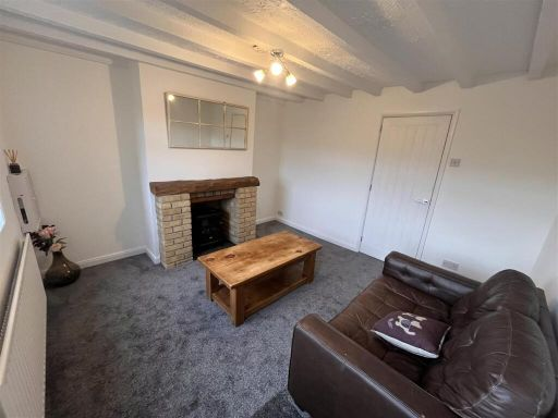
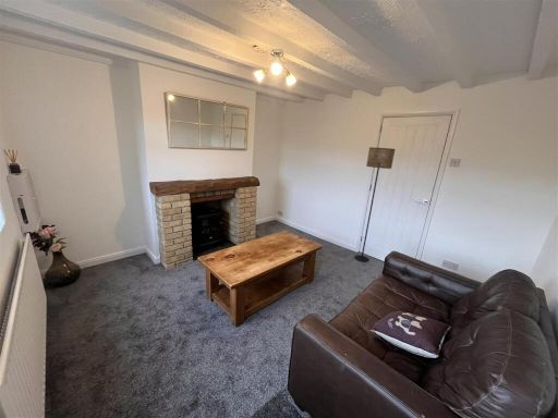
+ floor lamp [354,146,396,263]
